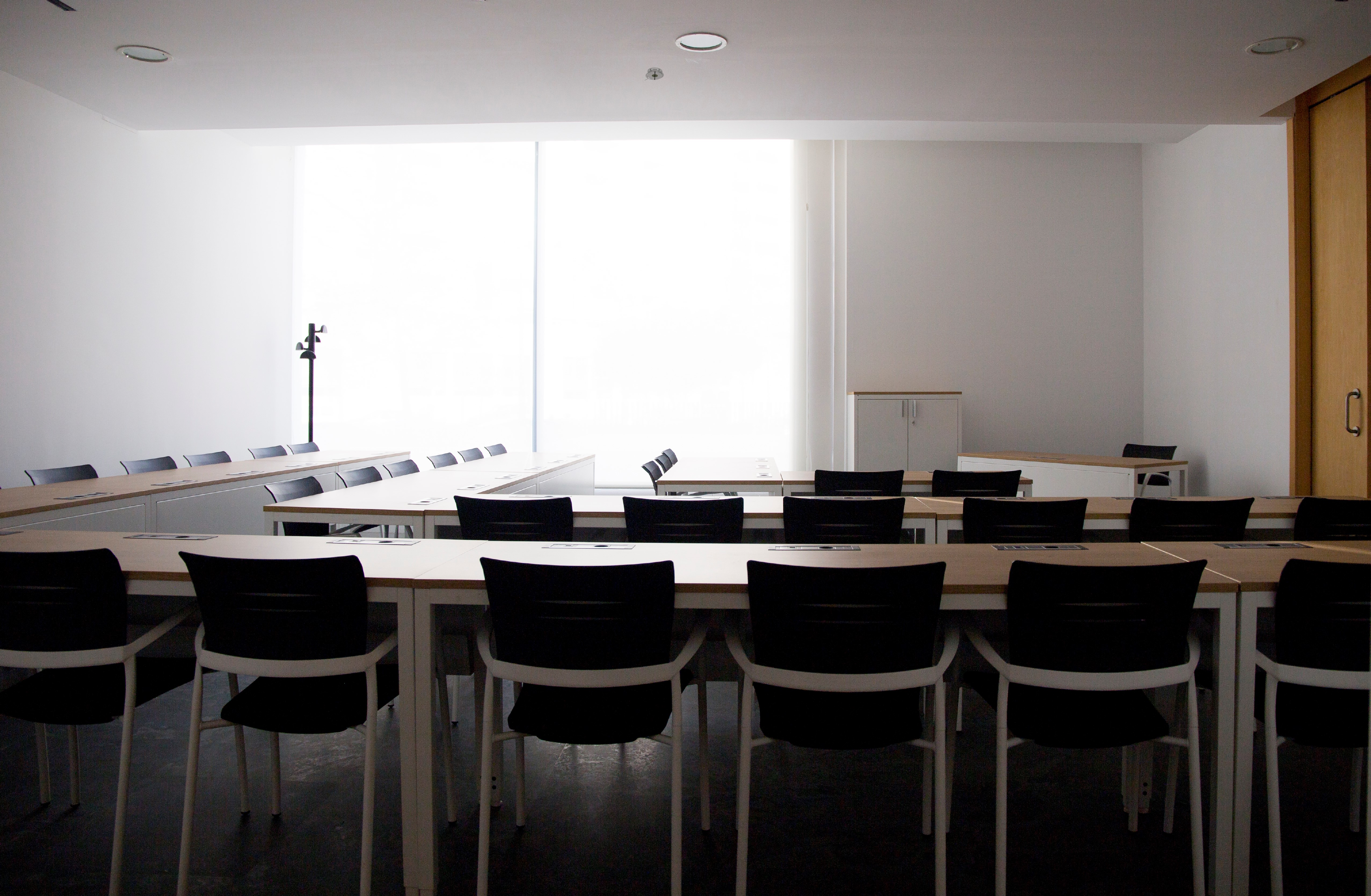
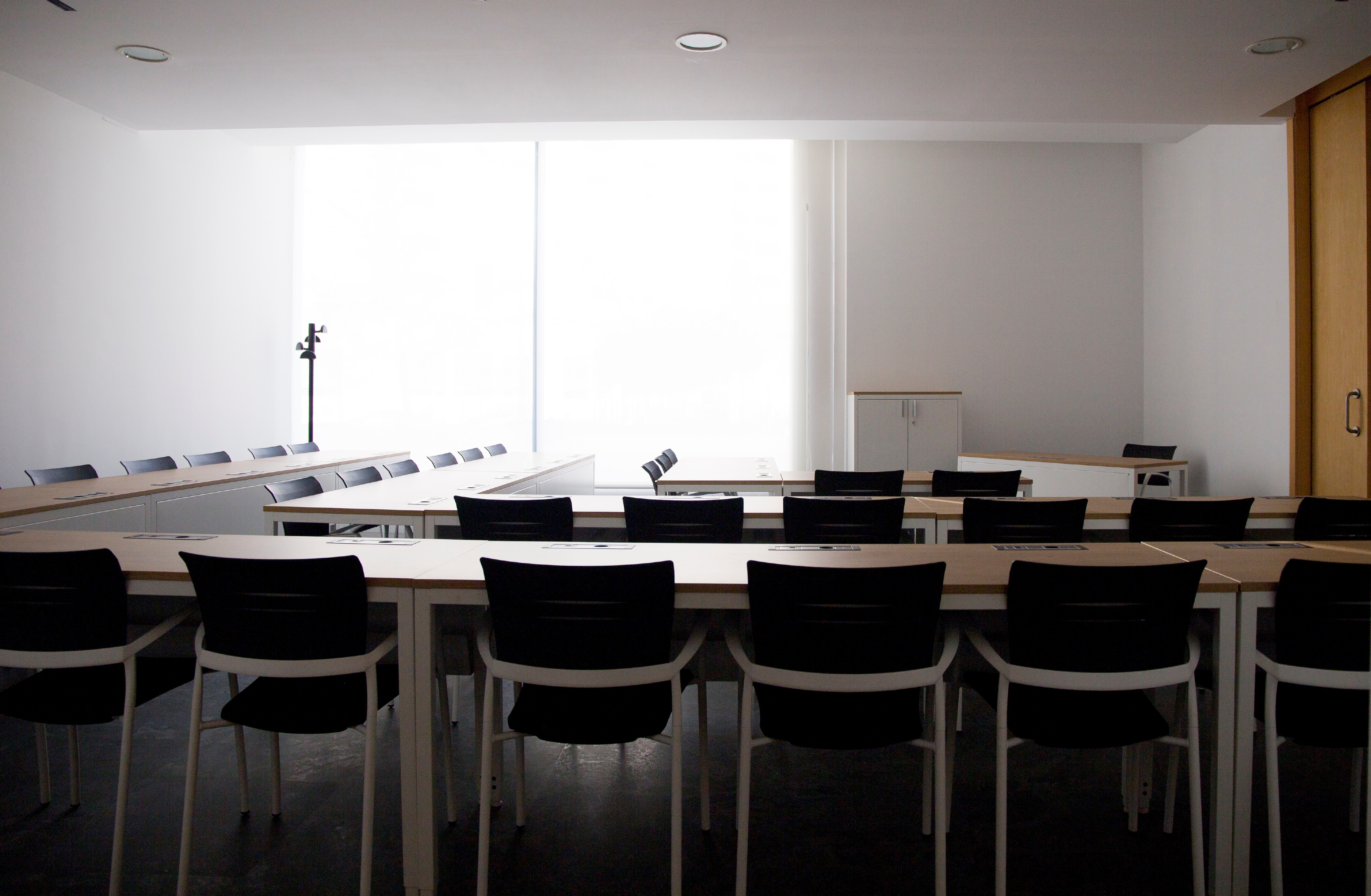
- smoke detector [644,67,664,81]
